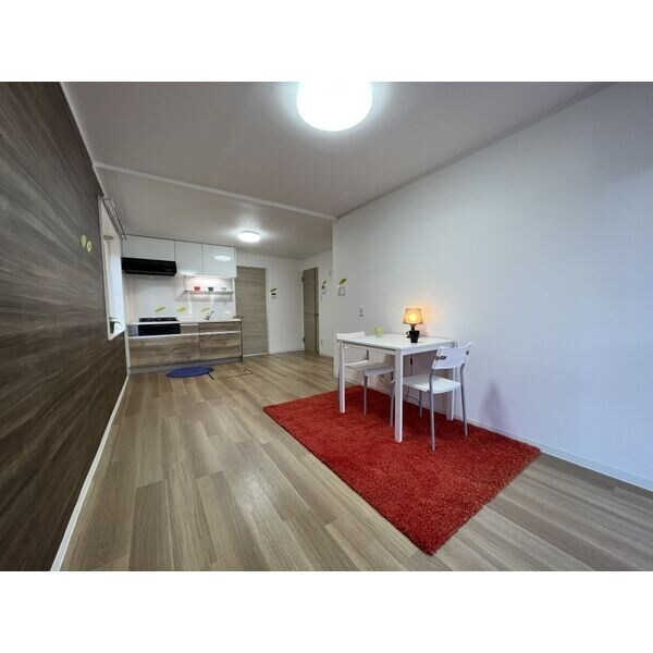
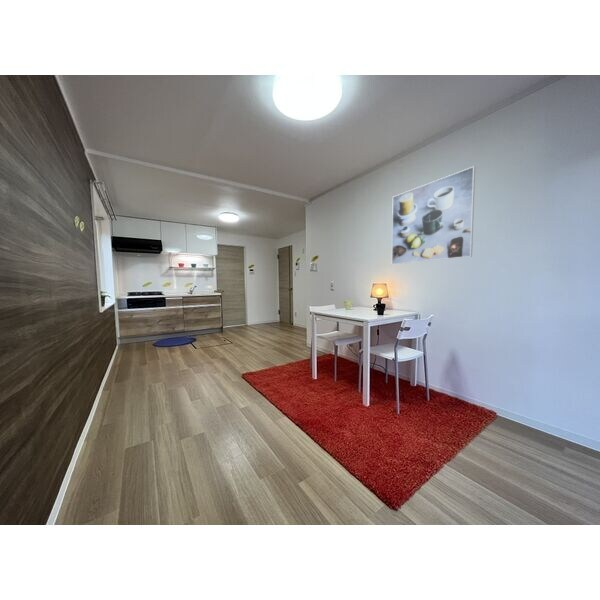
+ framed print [391,166,476,265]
